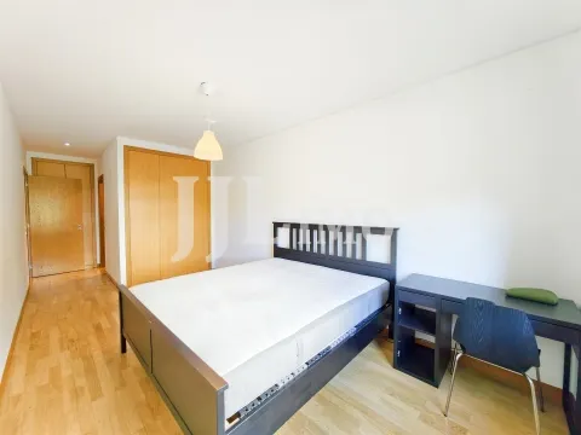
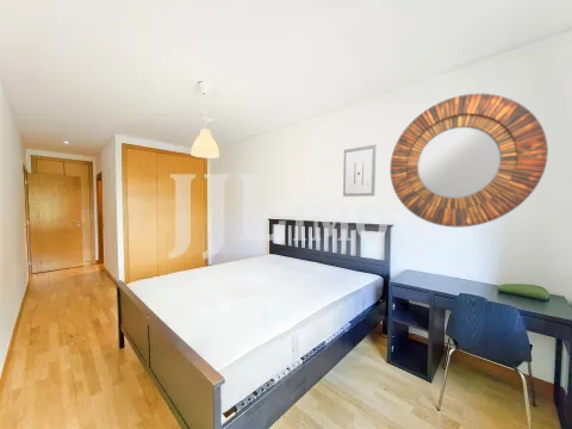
+ wall art [342,144,377,198]
+ home mirror [388,93,549,229]
